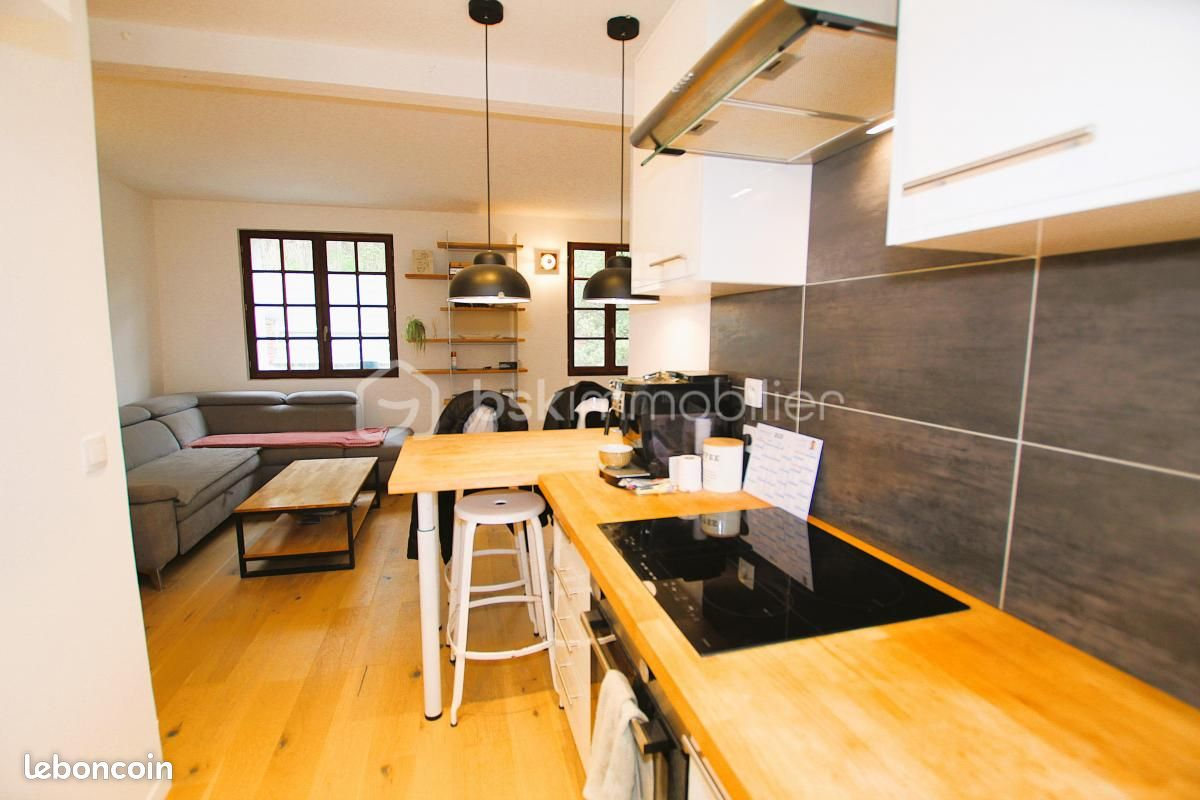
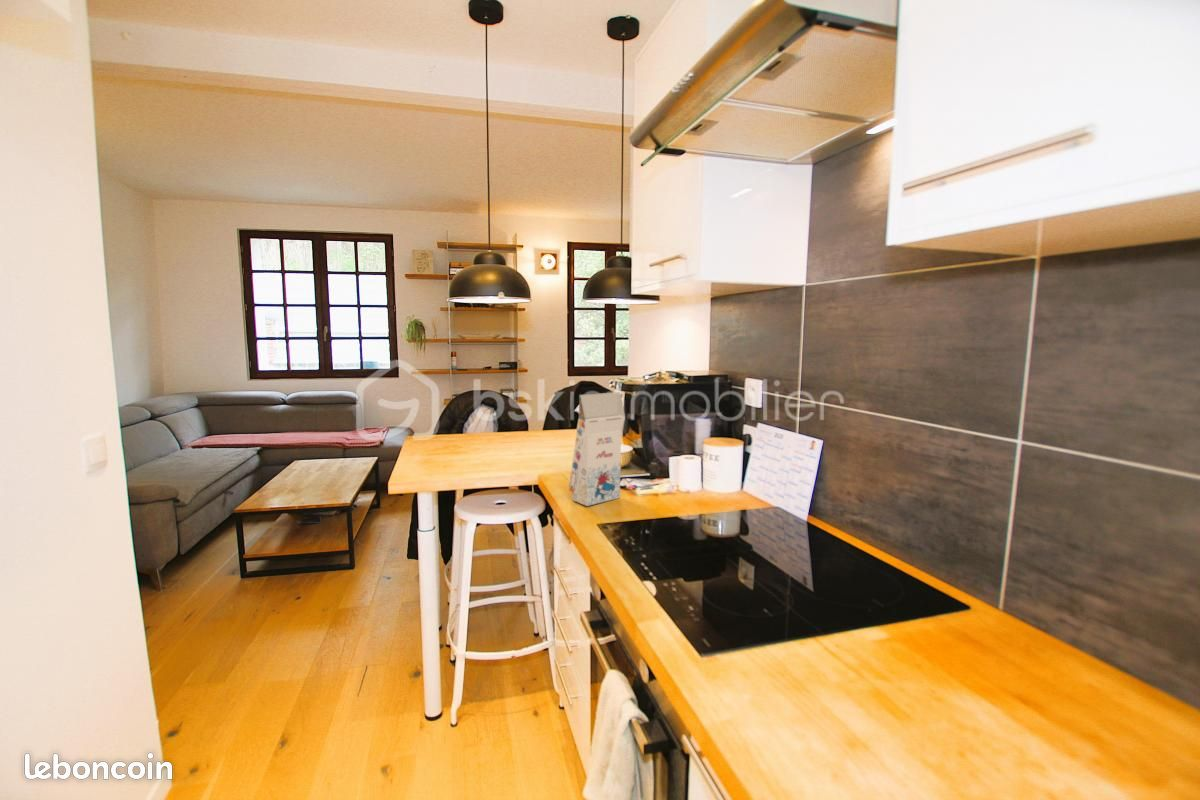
+ gift box [568,391,626,507]
